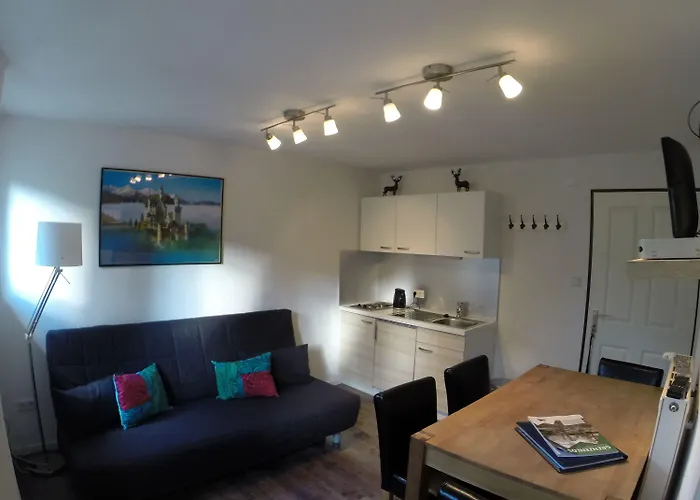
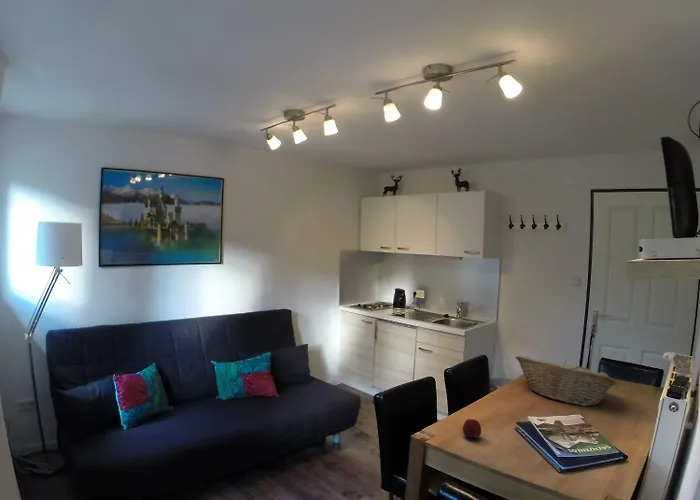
+ fruit basket [515,355,618,407]
+ apple [462,418,482,440]
